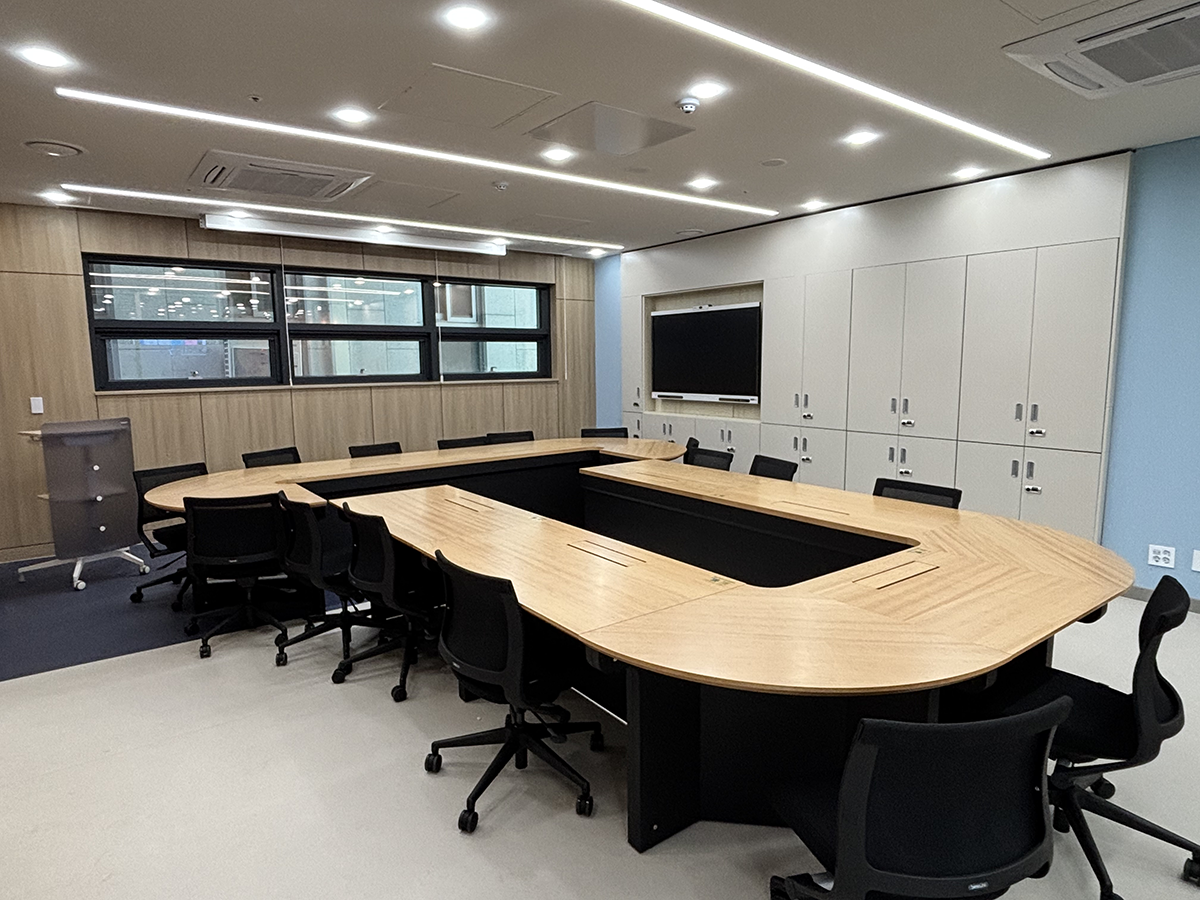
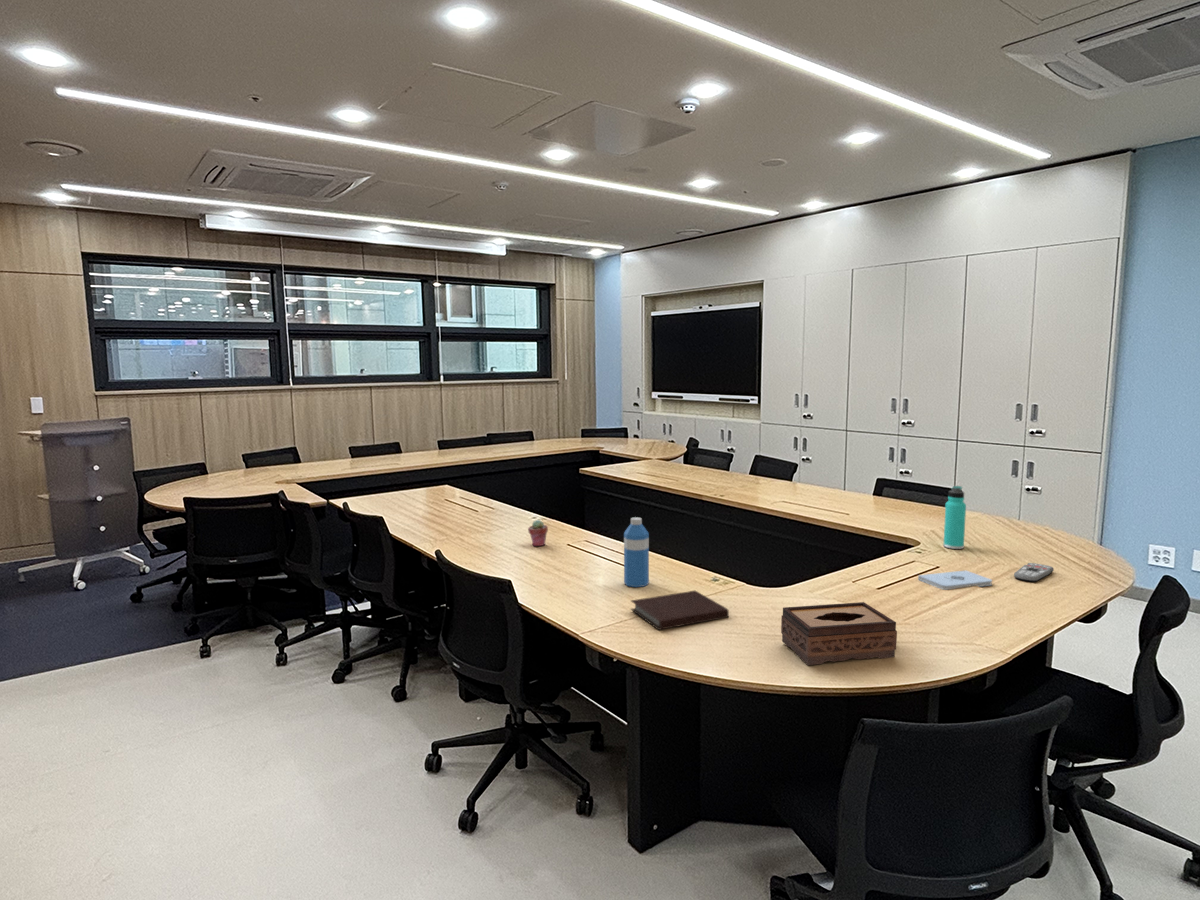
+ water bottle [623,516,650,588]
+ thermos bottle [942,485,967,550]
+ notepad [917,569,993,591]
+ notebook [630,590,730,631]
+ remote control [1013,562,1054,583]
+ potted succulent [527,519,549,547]
+ tissue box [780,601,898,666]
